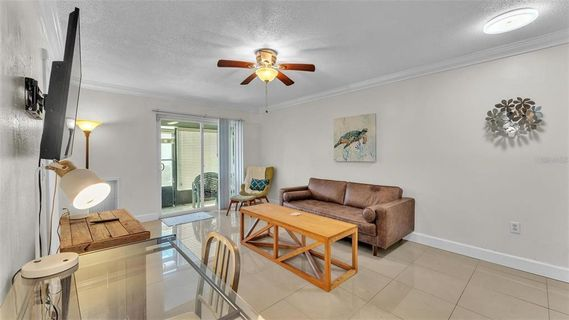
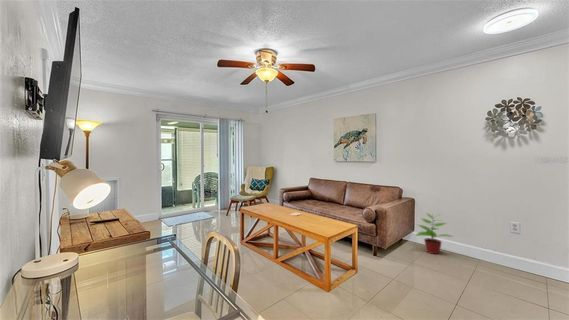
+ potted plant [415,212,454,255]
